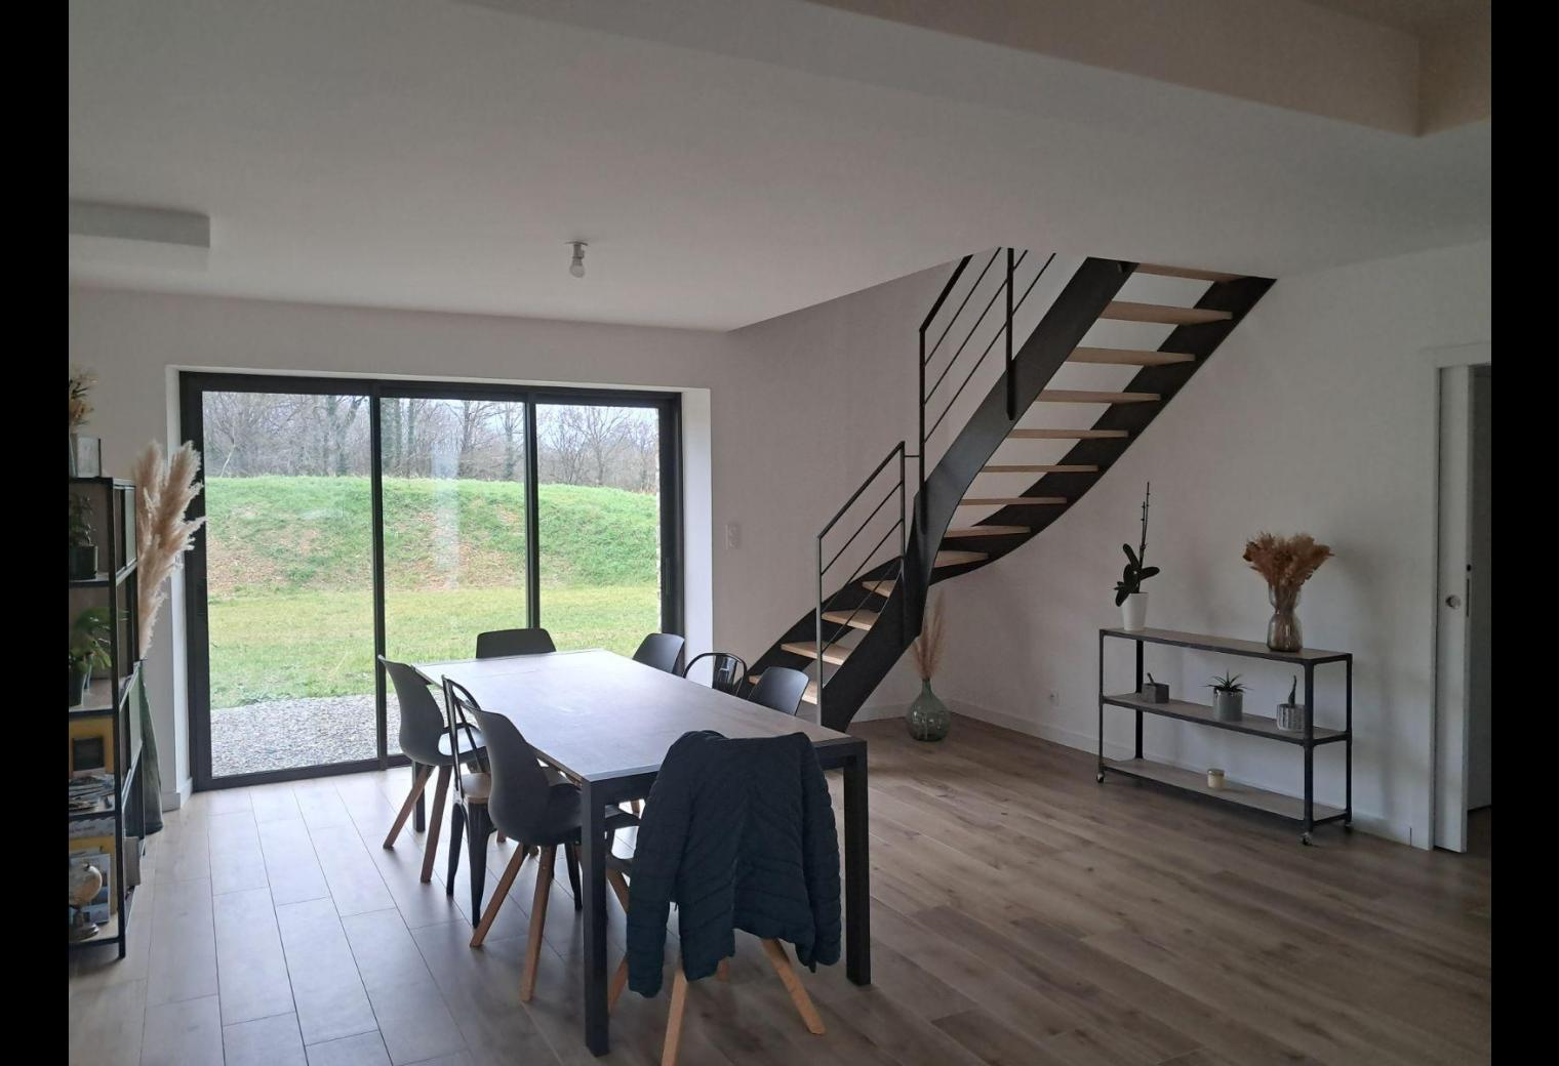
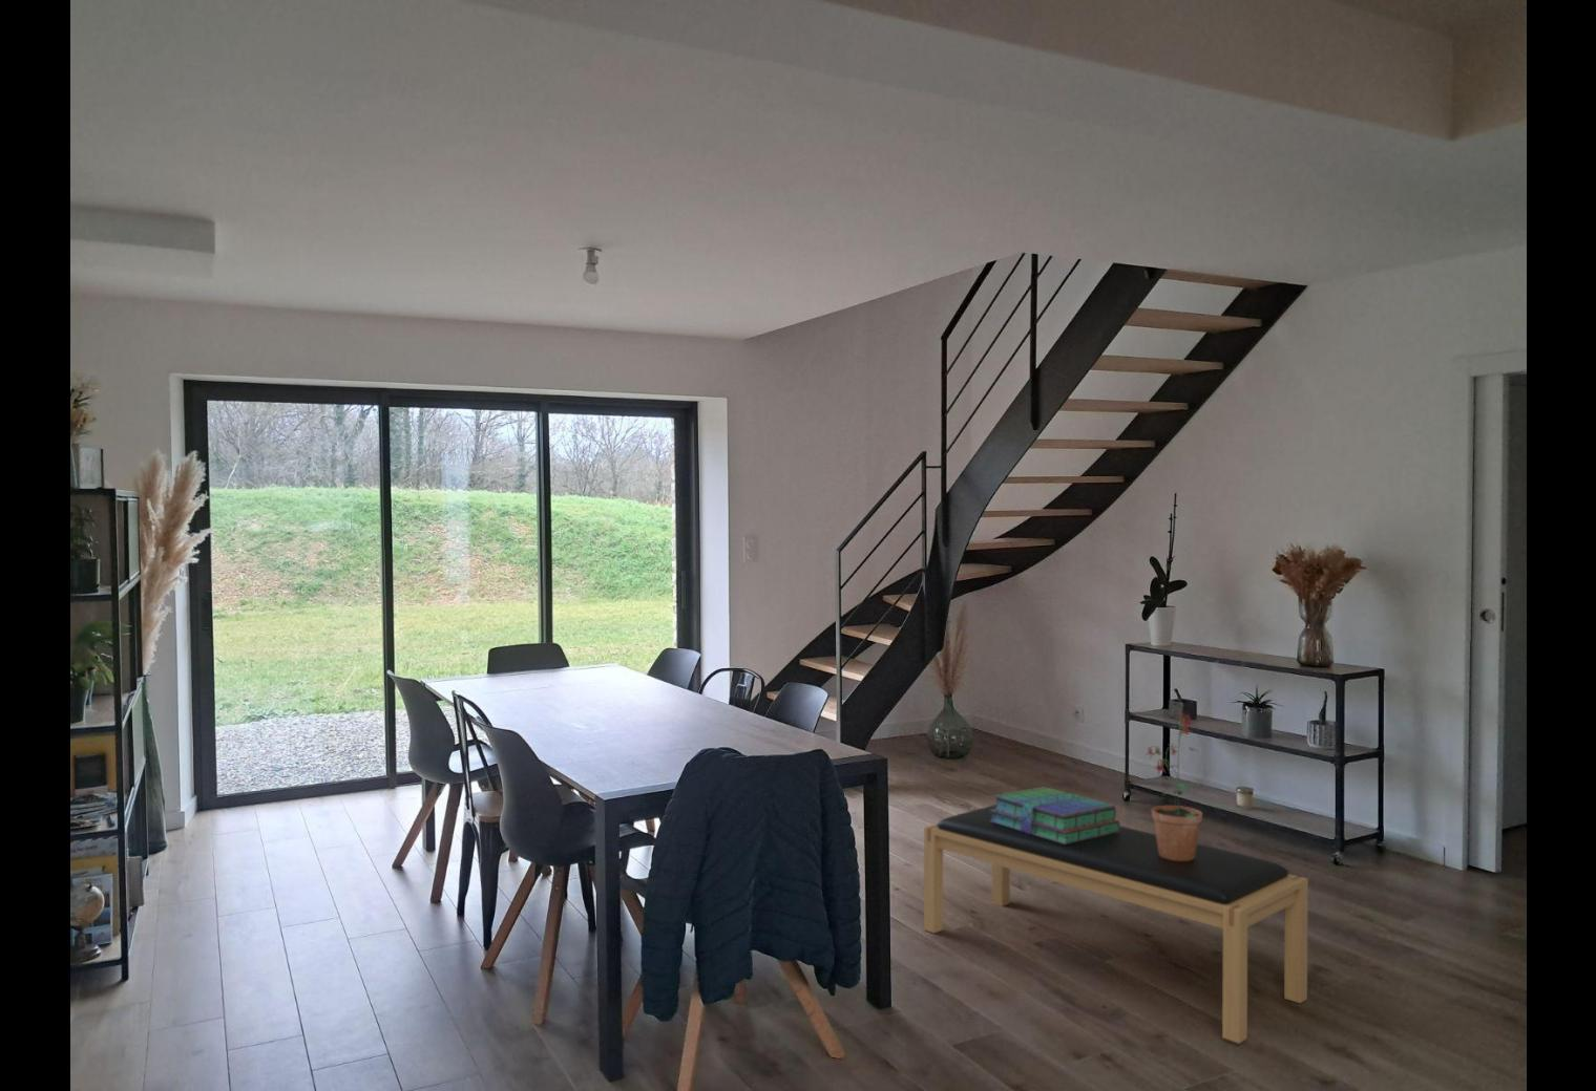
+ bench [923,804,1310,1045]
+ stack of books [990,786,1122,845]
+ potted plant [1146,712,1203,861]
